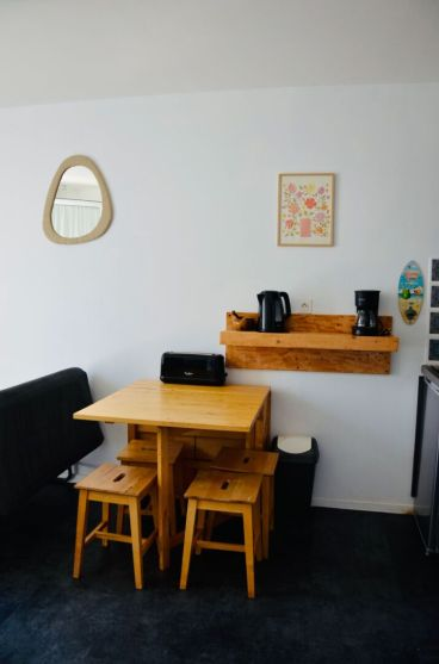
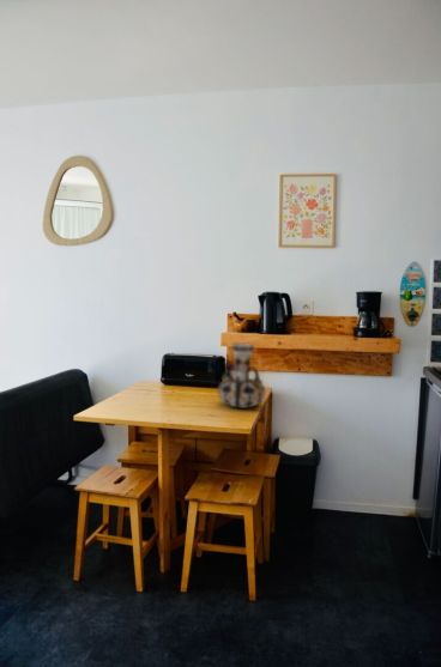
+ vase [217,341,266,410]
